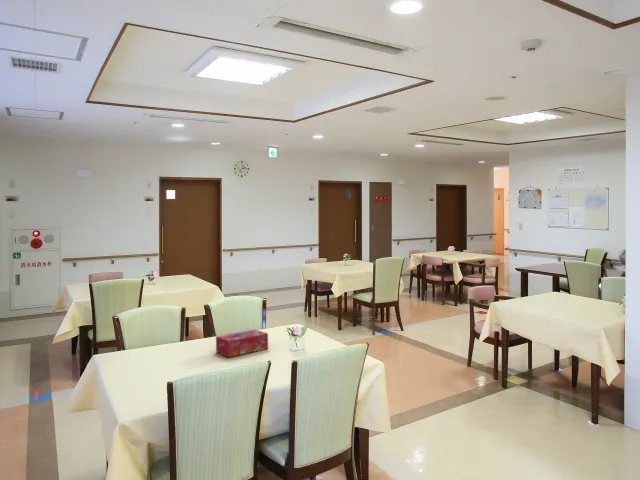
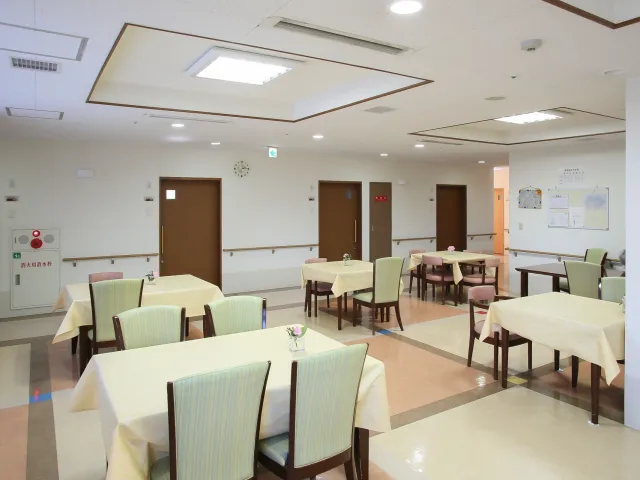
- tissue box [215,329,269,358]
